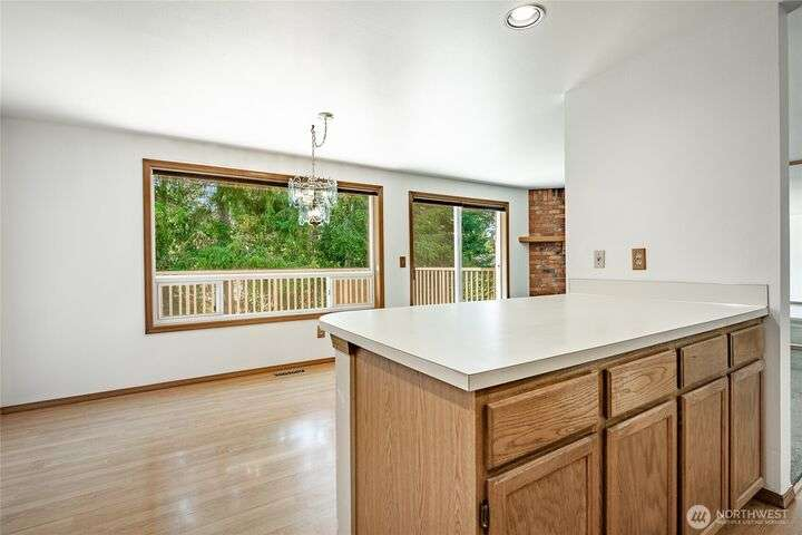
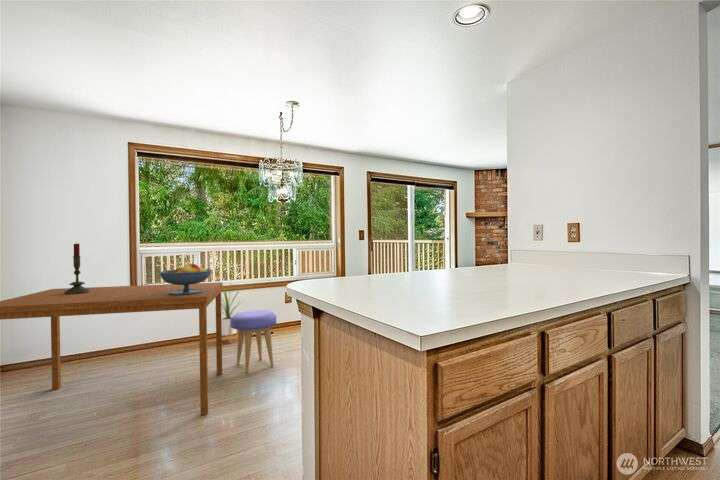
+ stool [230,309,277,373]
+ candle [65,241,90,294]
+ dining table [0,281,224,416]
+ house plant [213,283,245,344]
+ fruit bowl [158,263,213,295]
